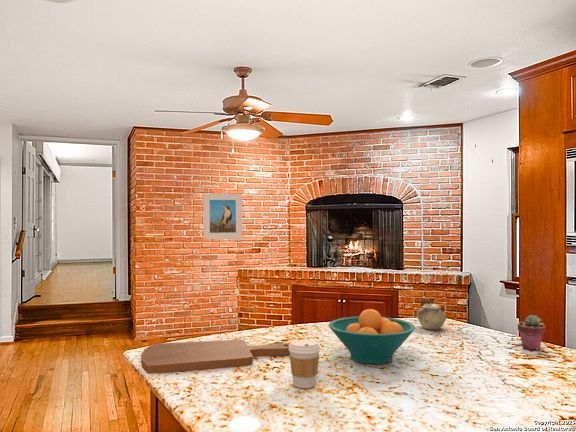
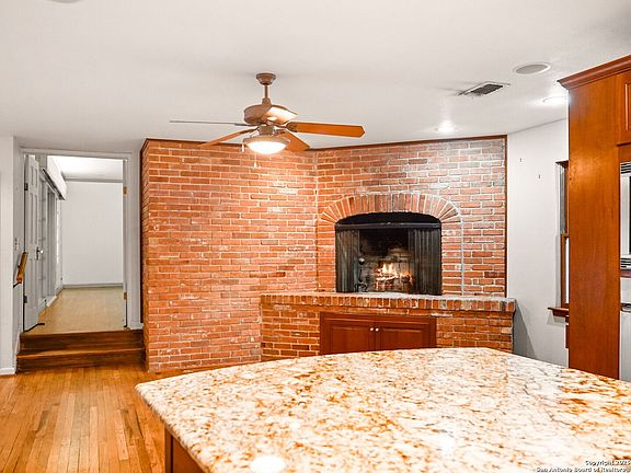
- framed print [202,193,243,240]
- potted succulent [517,314,546,351]
- teapot [416,297,447,331]
- coffee cup [289,339,321,389]
- fruit bowl [328,308,416,365]
- cutting board [140,339,291,375]
